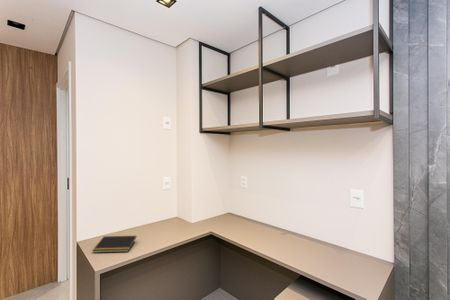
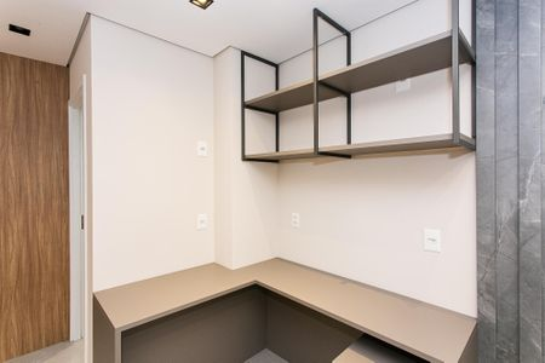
- notepad [91,235,137,254]
